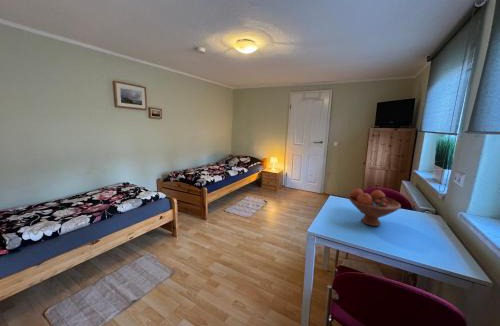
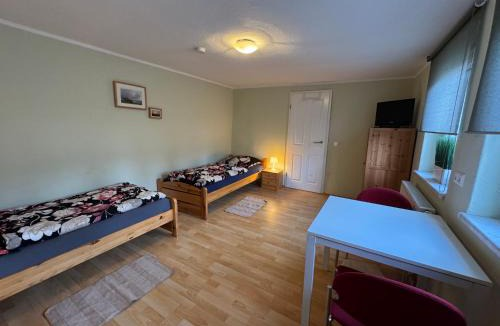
- fruit bowl [347,187,402,227]
